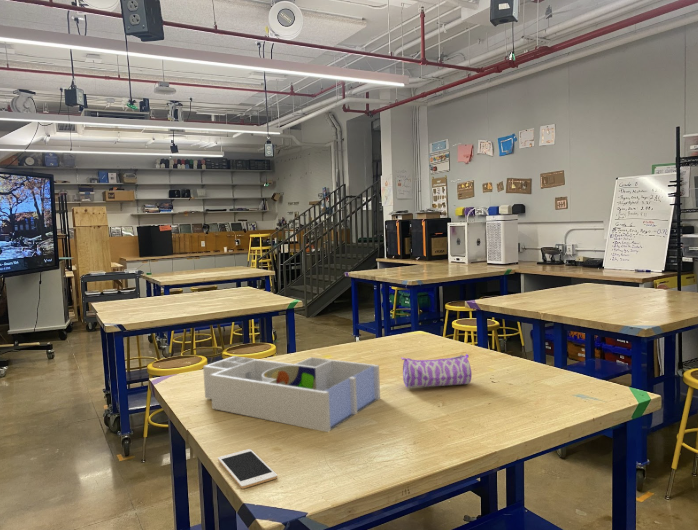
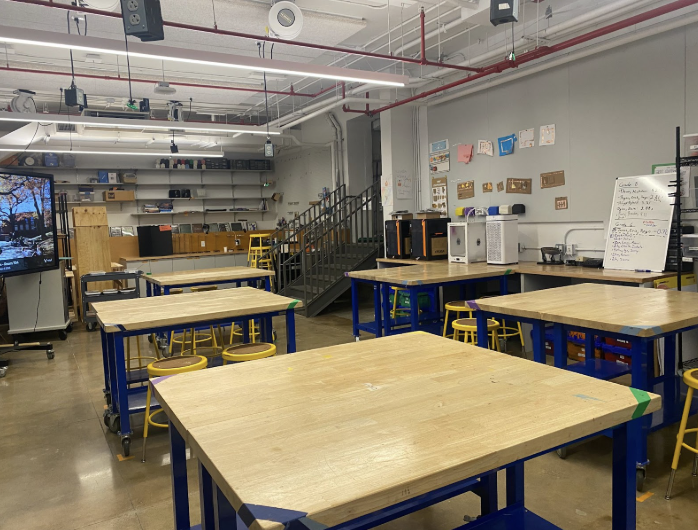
- pencil case [400,353,473,388]
- cell phone [217,448,278,489]
- desk organizer [202,355,381,433]
